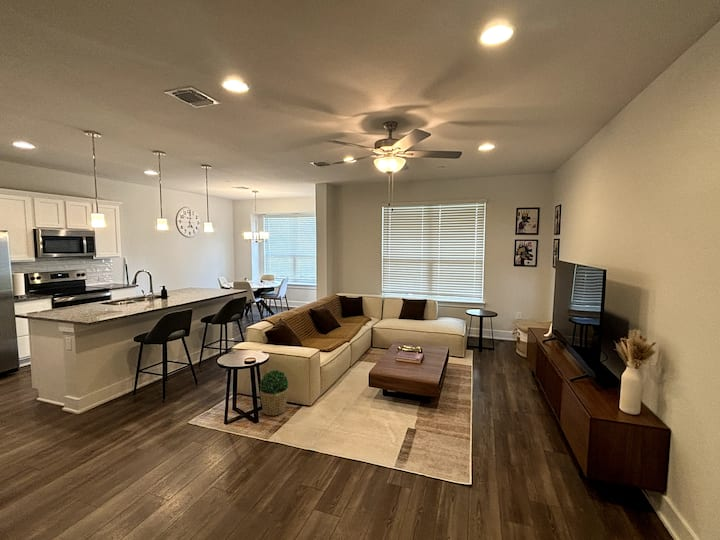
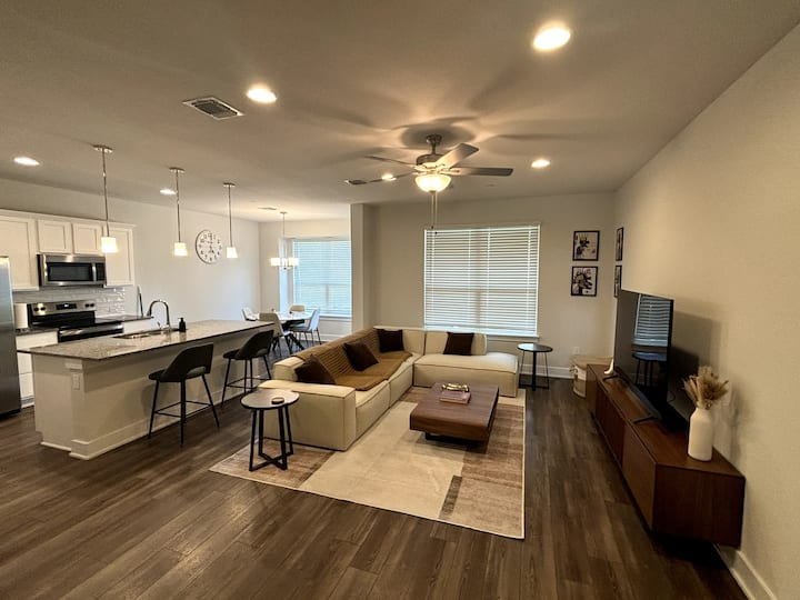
- potted plant [259,369,289,416]
